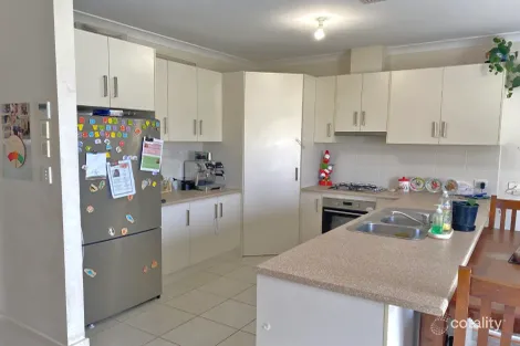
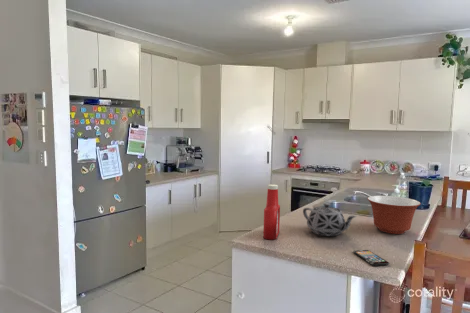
+ teapot [302,202,358,237]
+ soap bottle [262,184,281,241]
+ mixing bowl [367,195,422,235]
+ smartphone [352,249,390,267]
